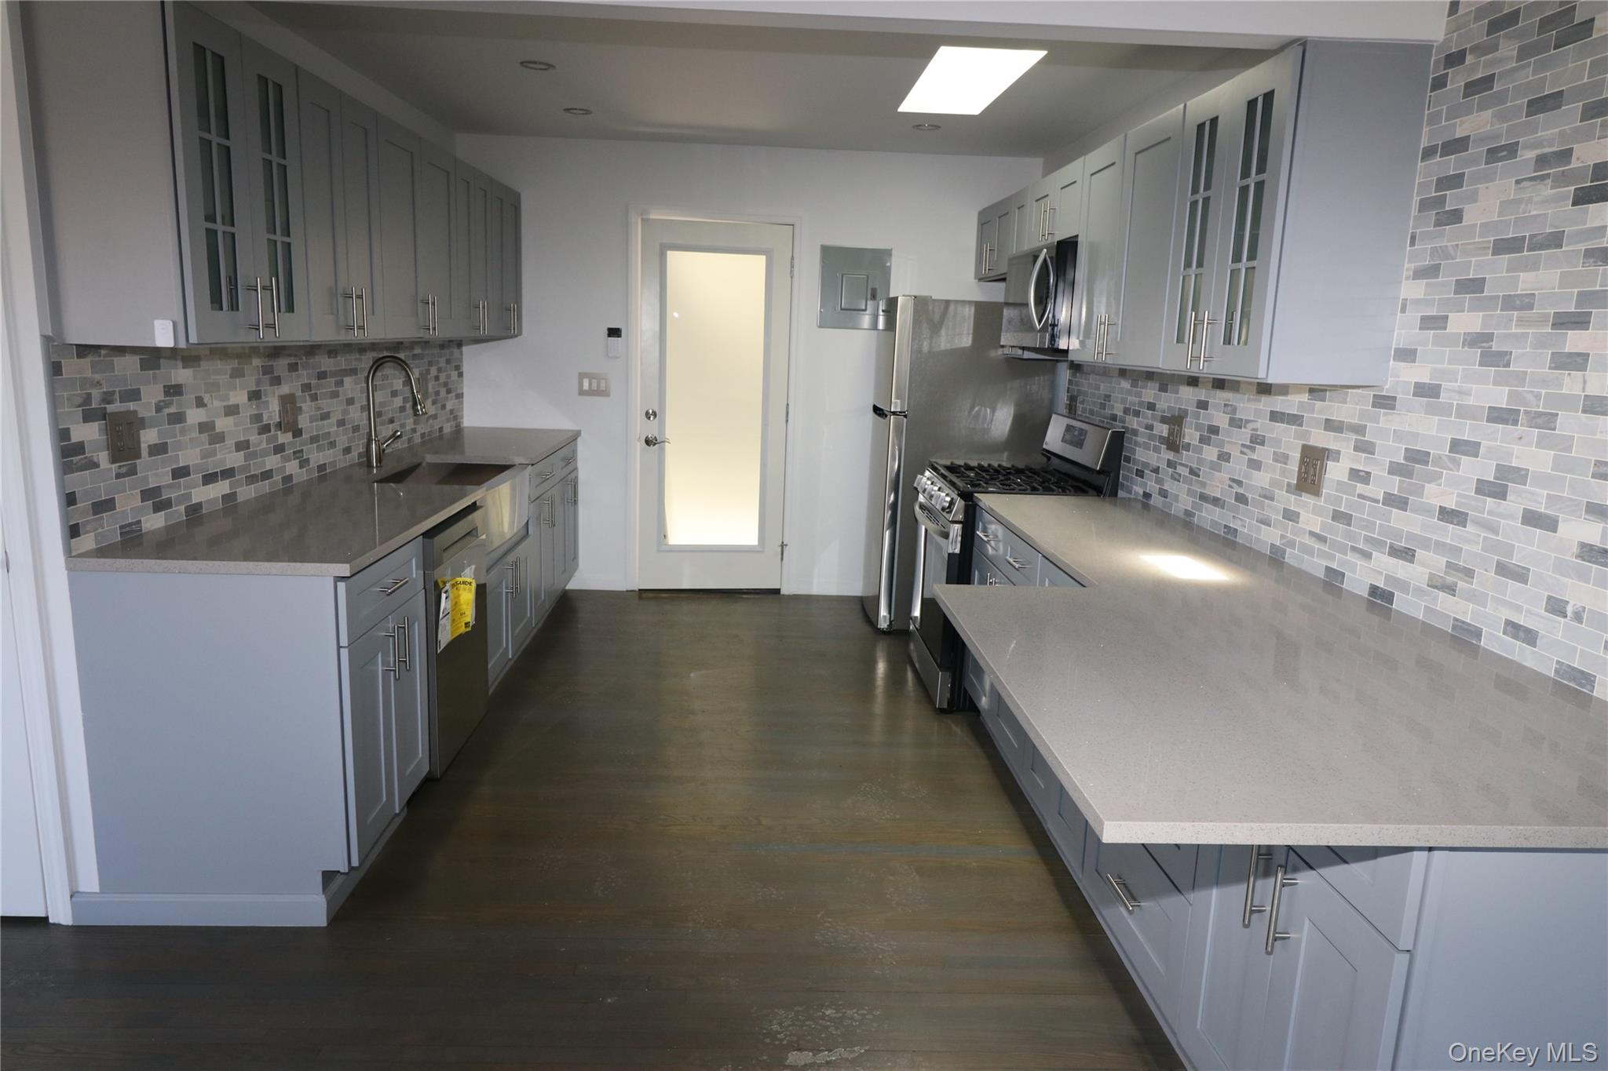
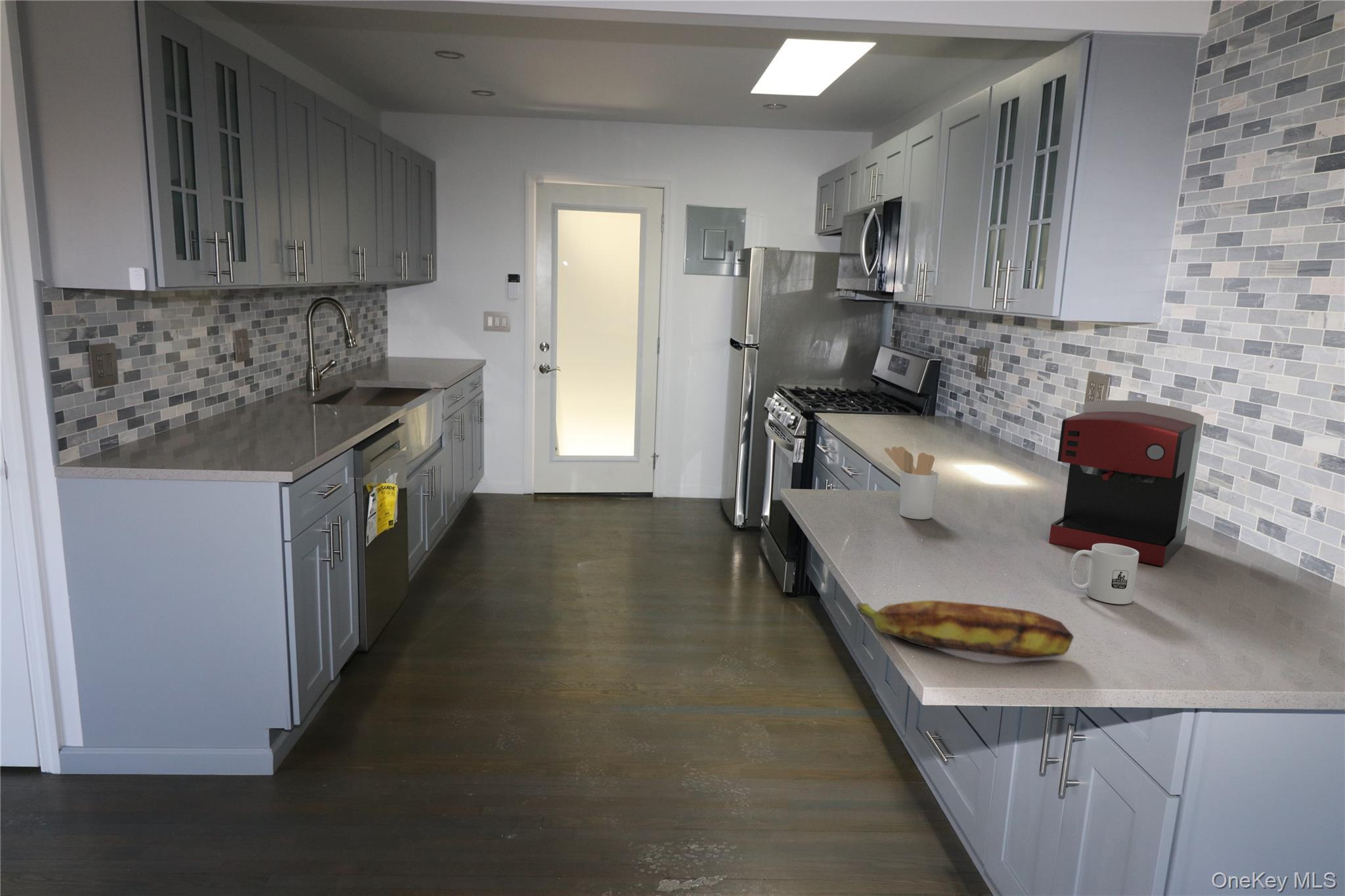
+ utensil holder [884,446,939,520]
+ banana [856,599,1074,660]
+ mug [1069,544,1139,605]
+ coffee maker [1048,400,1204,566]
